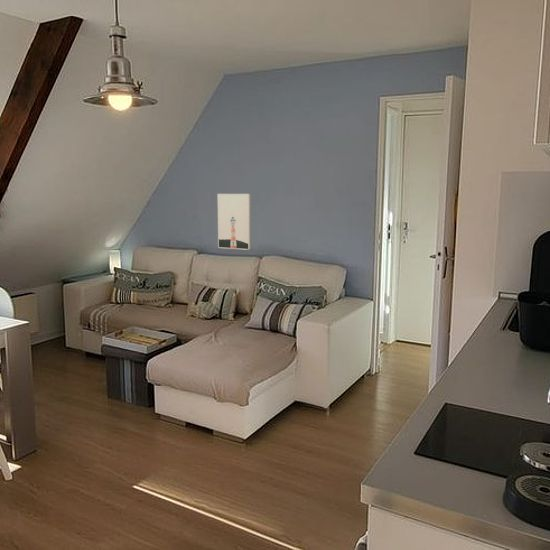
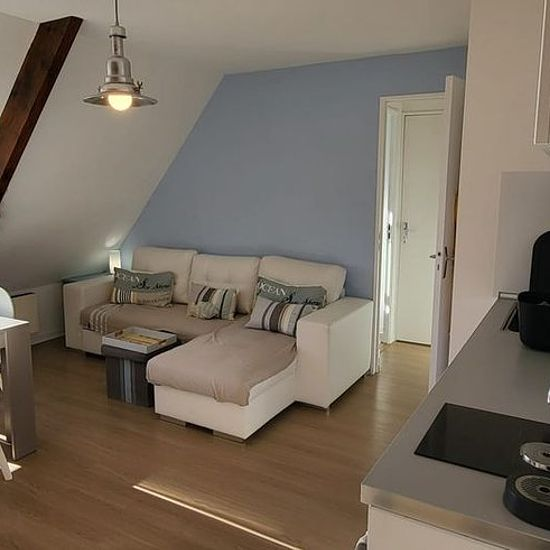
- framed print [217,193,252,251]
